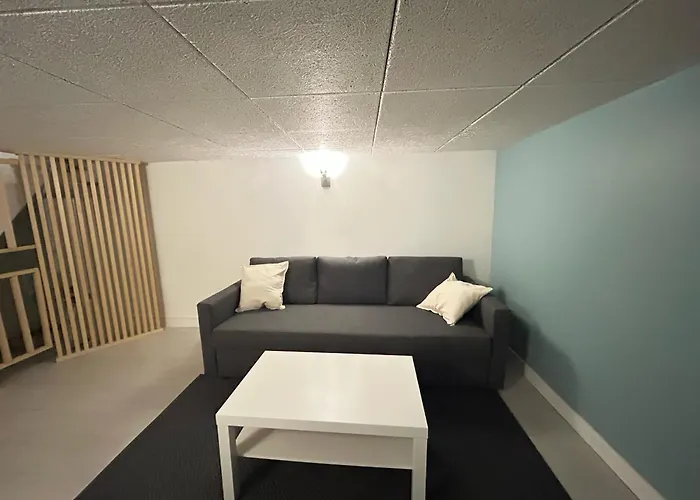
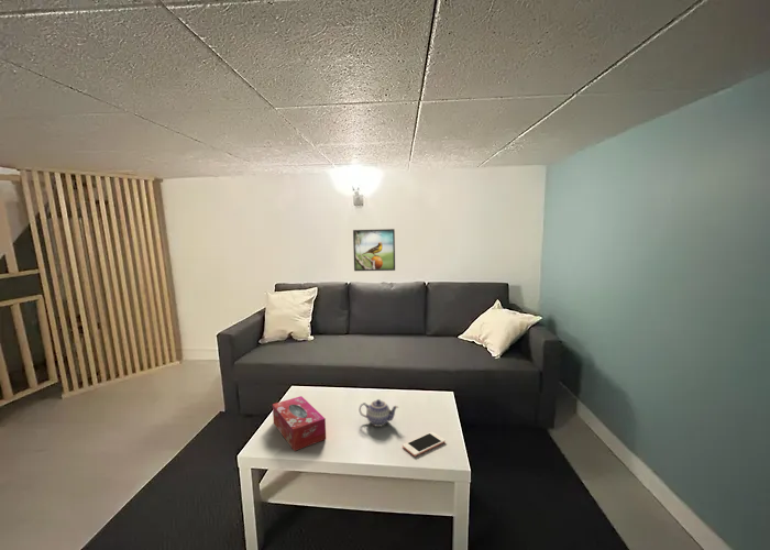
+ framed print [352,228,396,272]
+ teapot [358,398,399,428]
+ tissue box [272,395,327,452]
+ cell phone [402,431,447,458]
